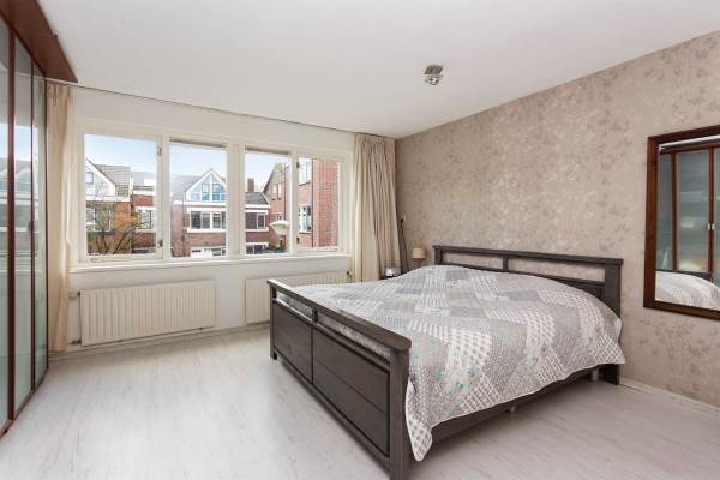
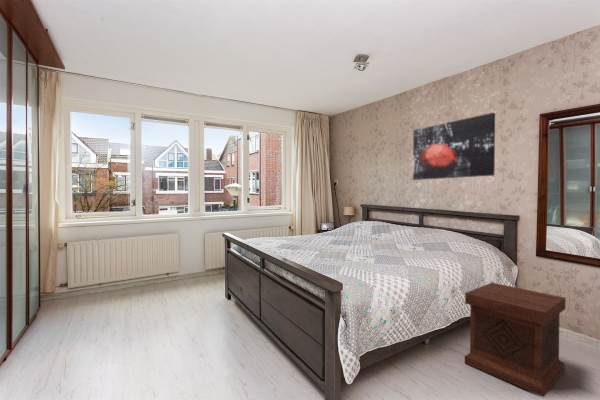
+ wall art [412,112,496,181]
+ side table [464,282,567,398]
